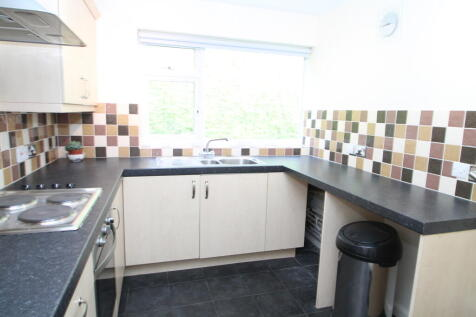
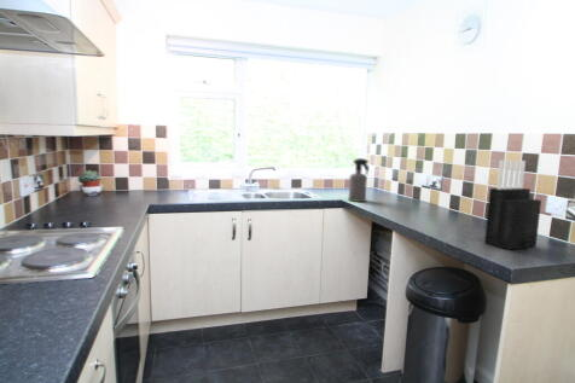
+ knife block [483,159,542,251]
+ spray bottle [347,157,371,203]
